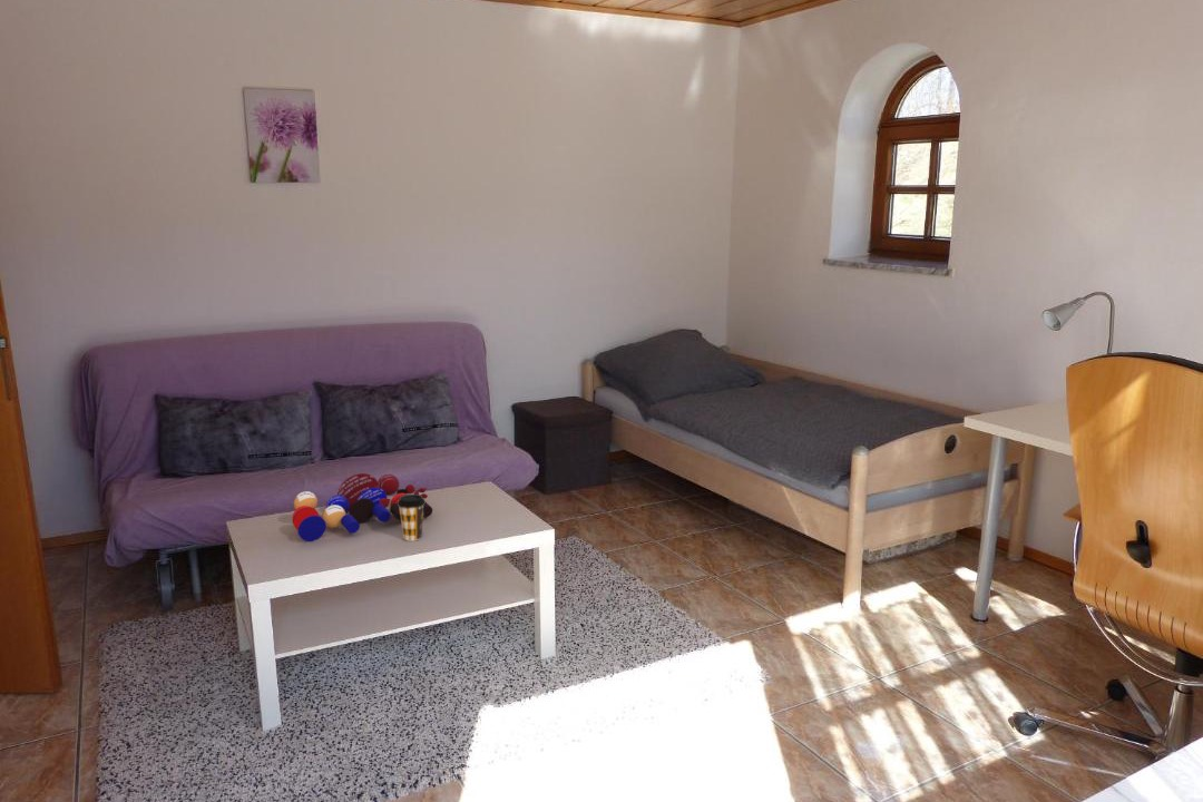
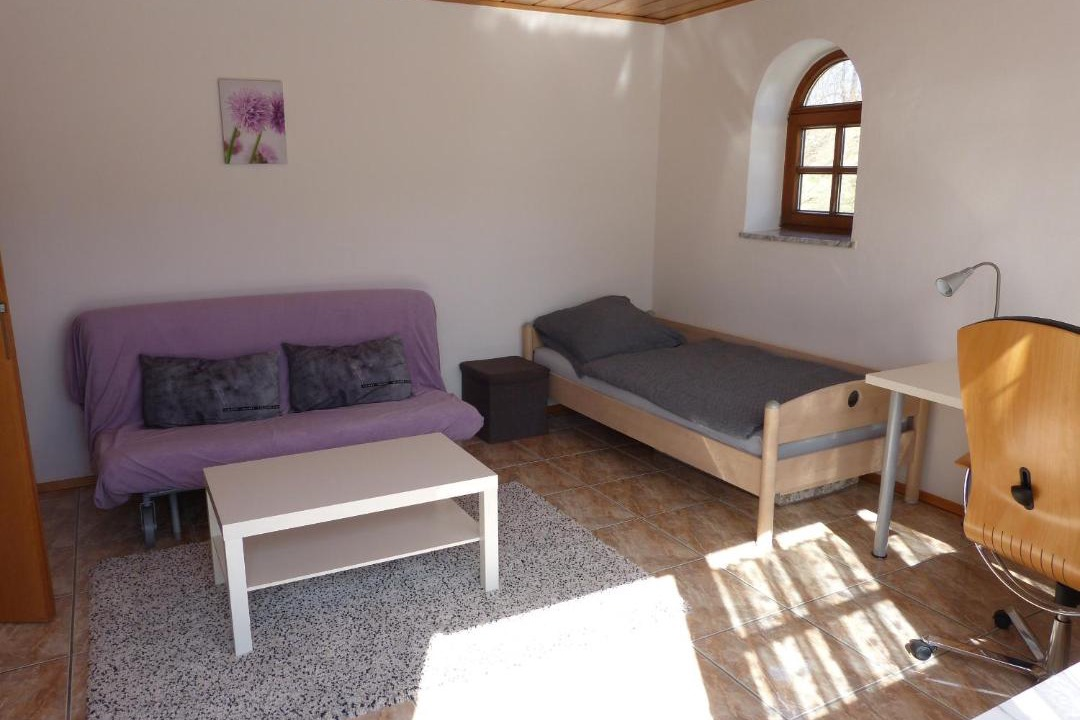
- board game [291,472,433,542]
- coffee cup [398,493,427,542]
